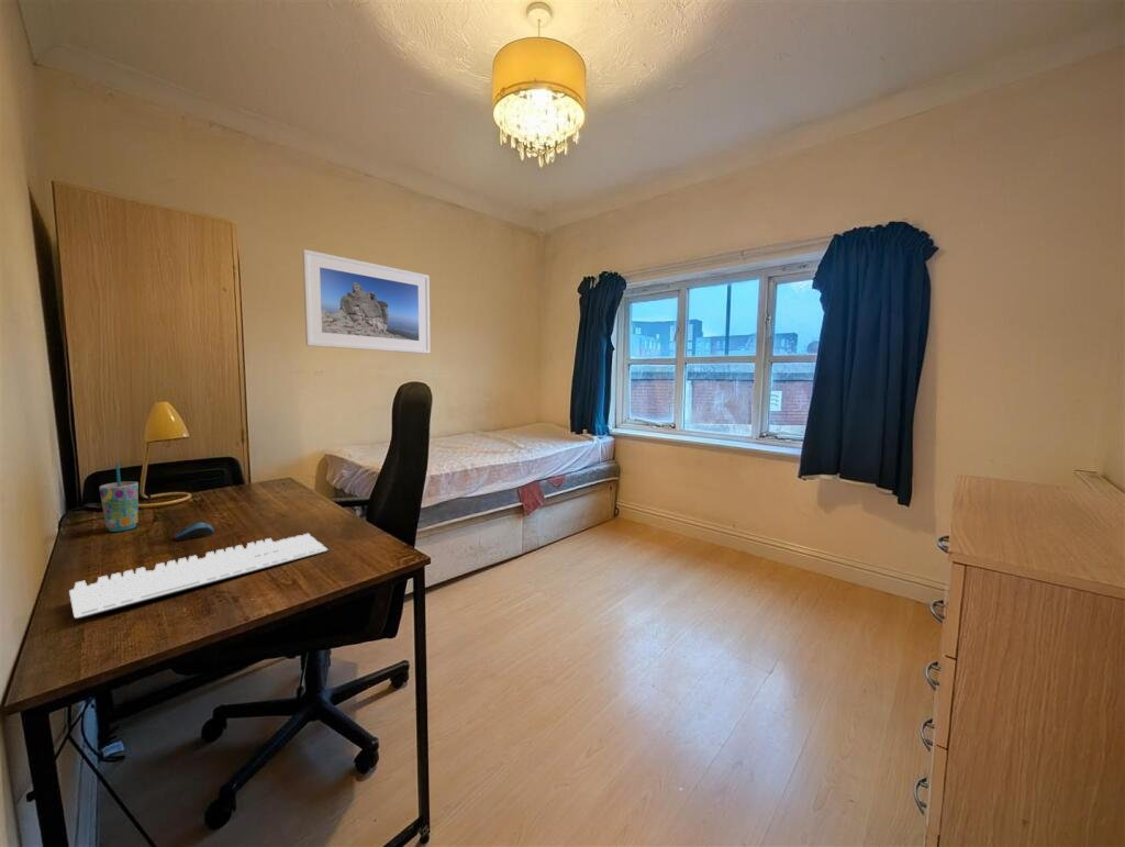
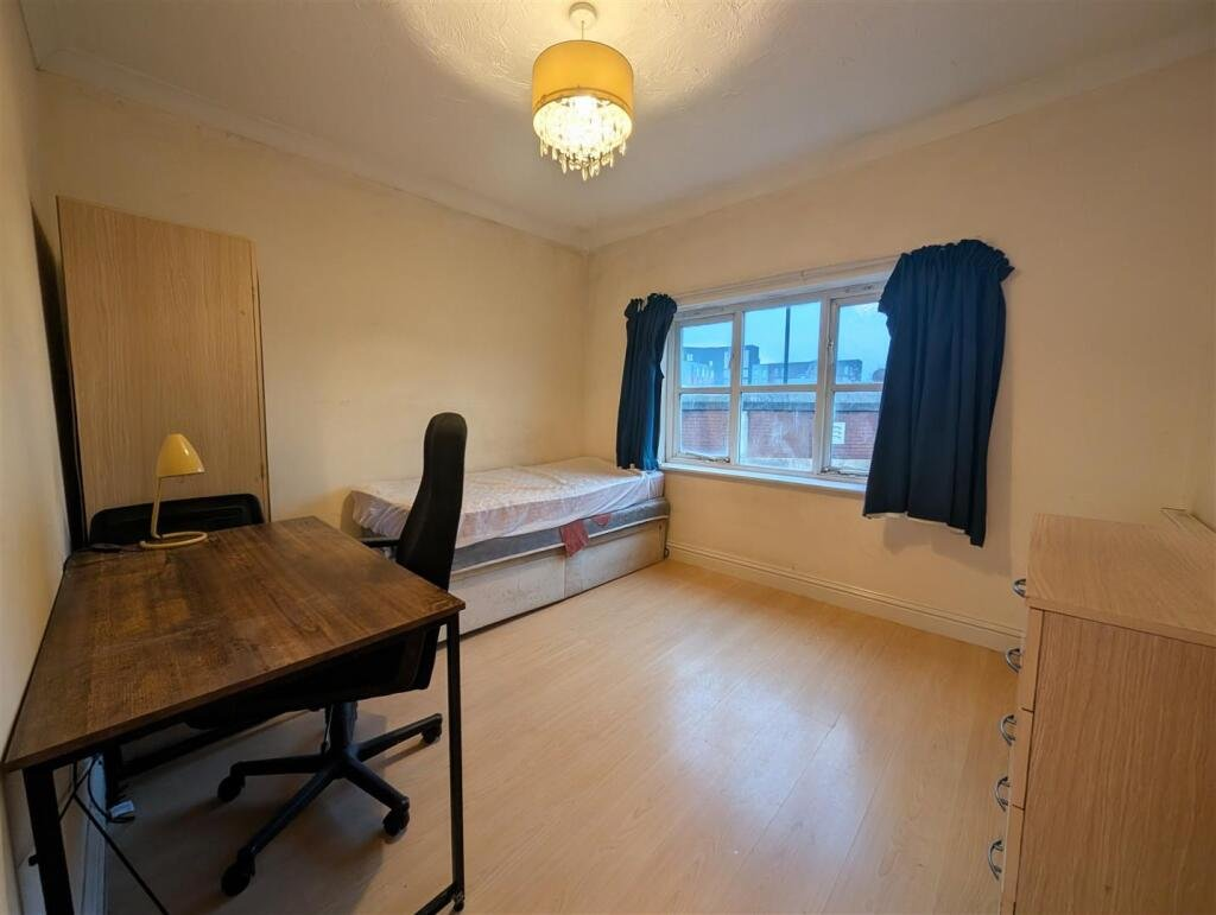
- computer mouse [174,521,215,542]
- cup [98,461,140,533]
- keyboard [68,532,328,621]
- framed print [301,248,432,355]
